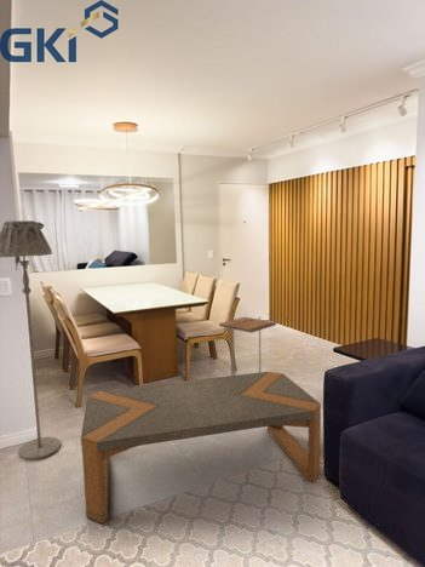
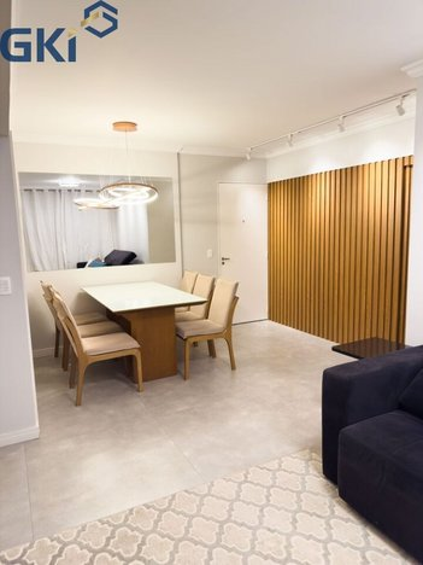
- coffee table [80,371,322,525]
- floor lamp [0,219,62,462]
- side table [218,315,277,376]
